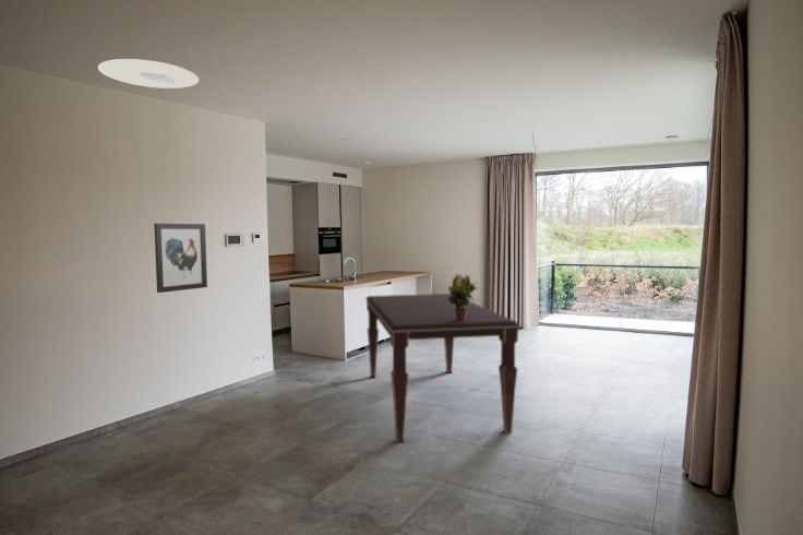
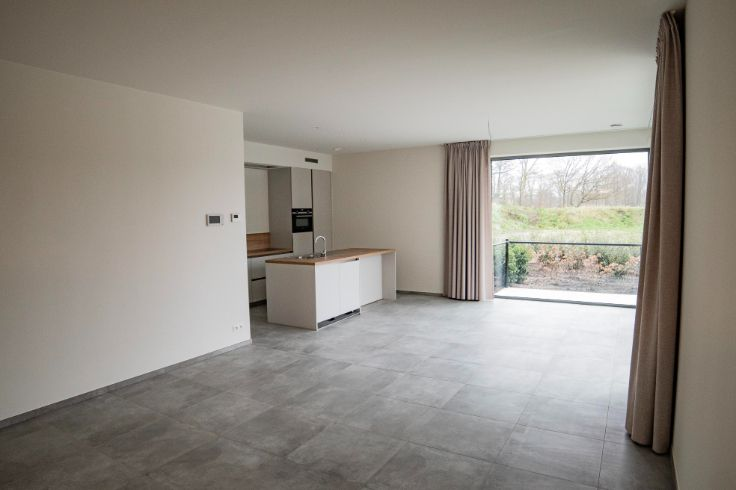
- dining table [364,293,522,443]
- ceiling light [97,58,200,90]
- potted plant [447,273,478,321]
- wall art [153,223,208,294]
